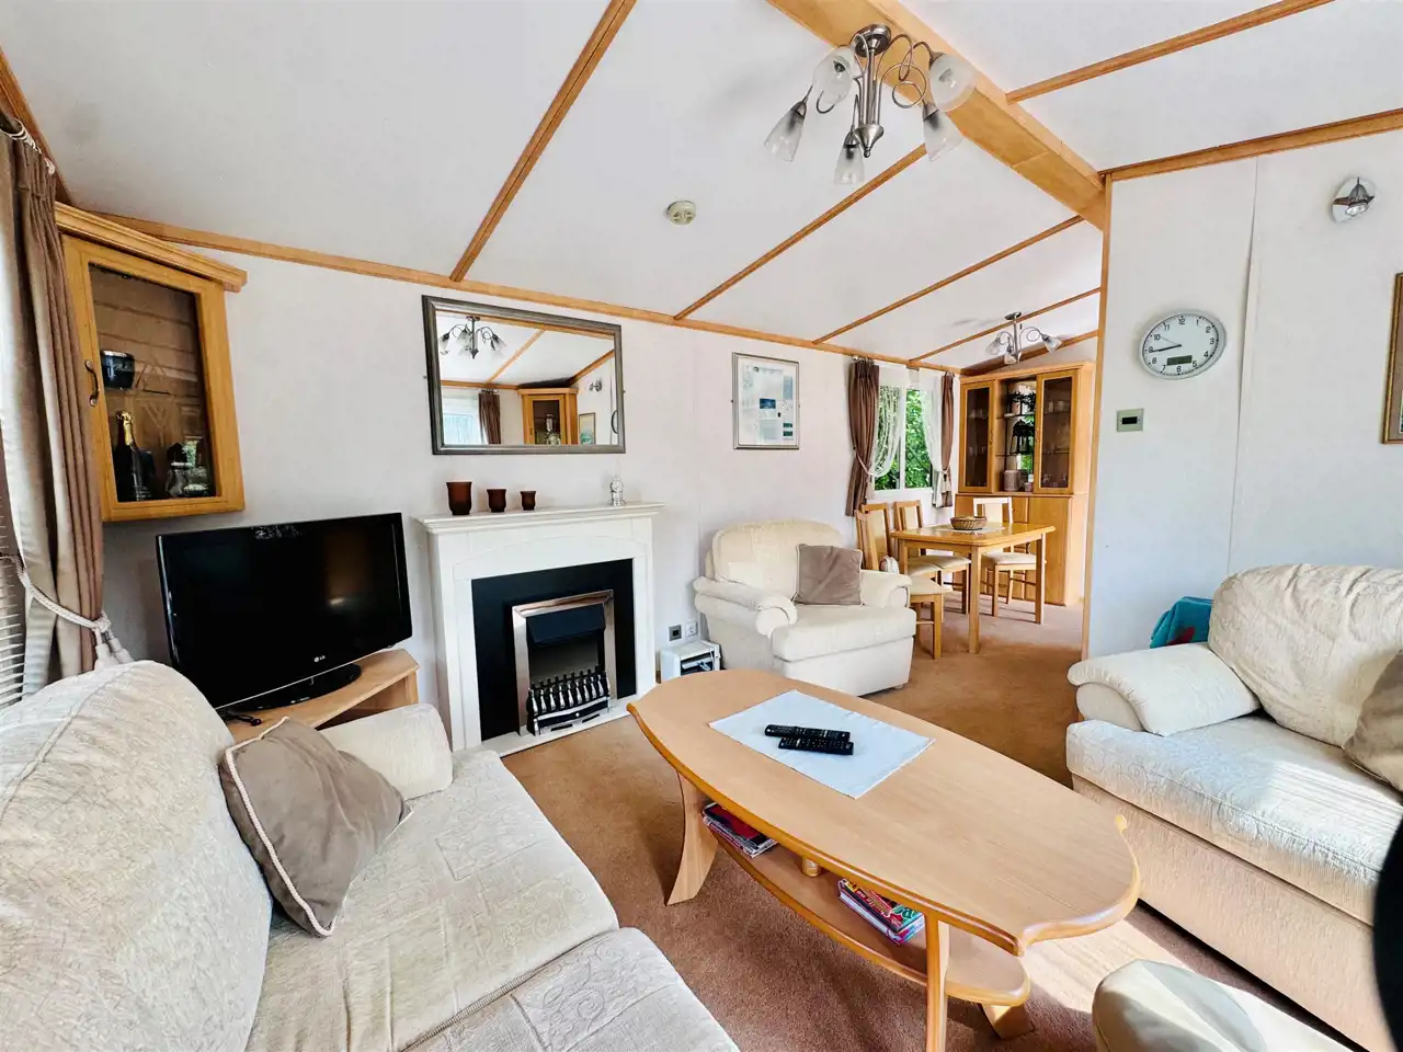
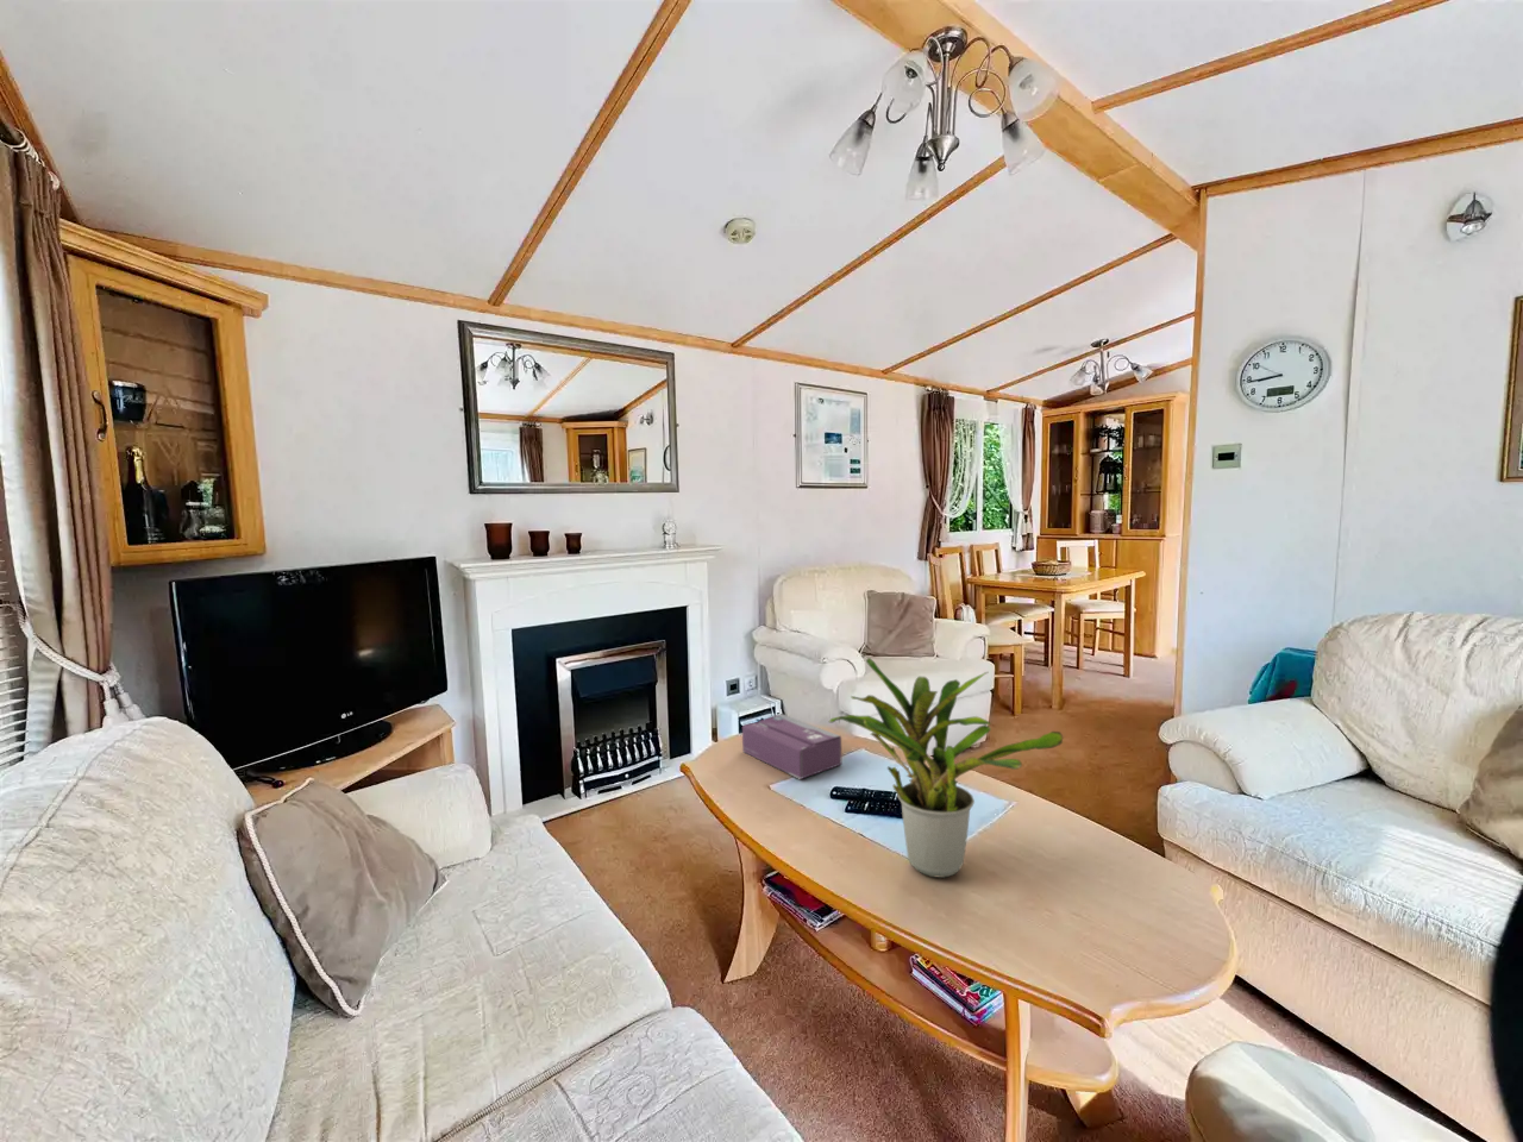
+ potted plant [829,656,1065,879]
+ tissue box [741,713,842,781]
